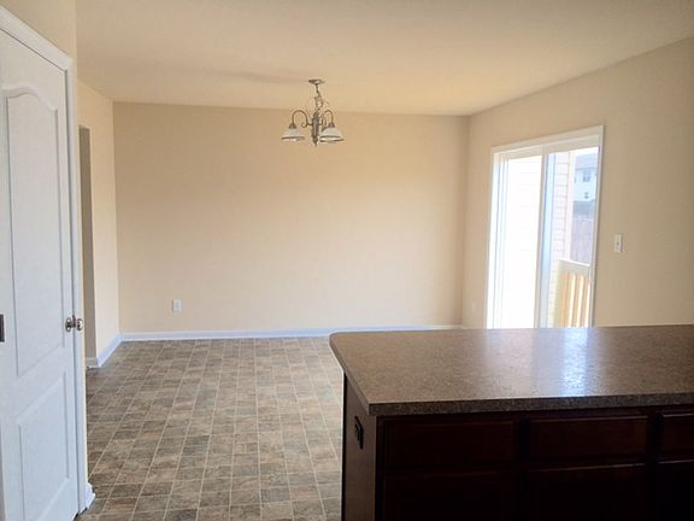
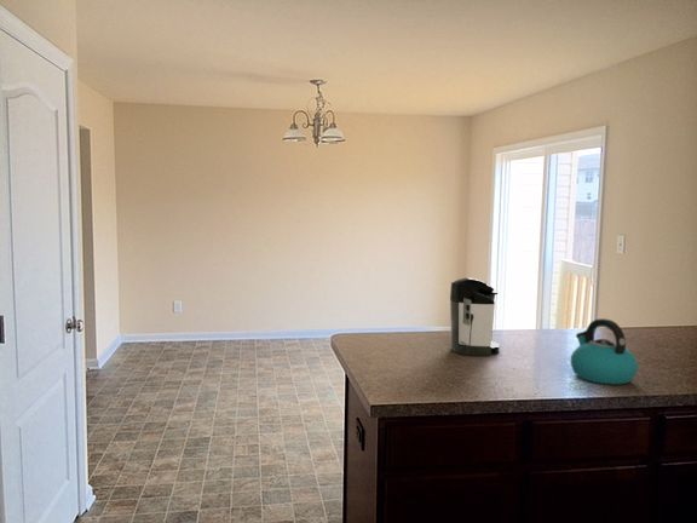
+ kettle [570,317,639,385]
+ coffee maker [449,277,501,357]
